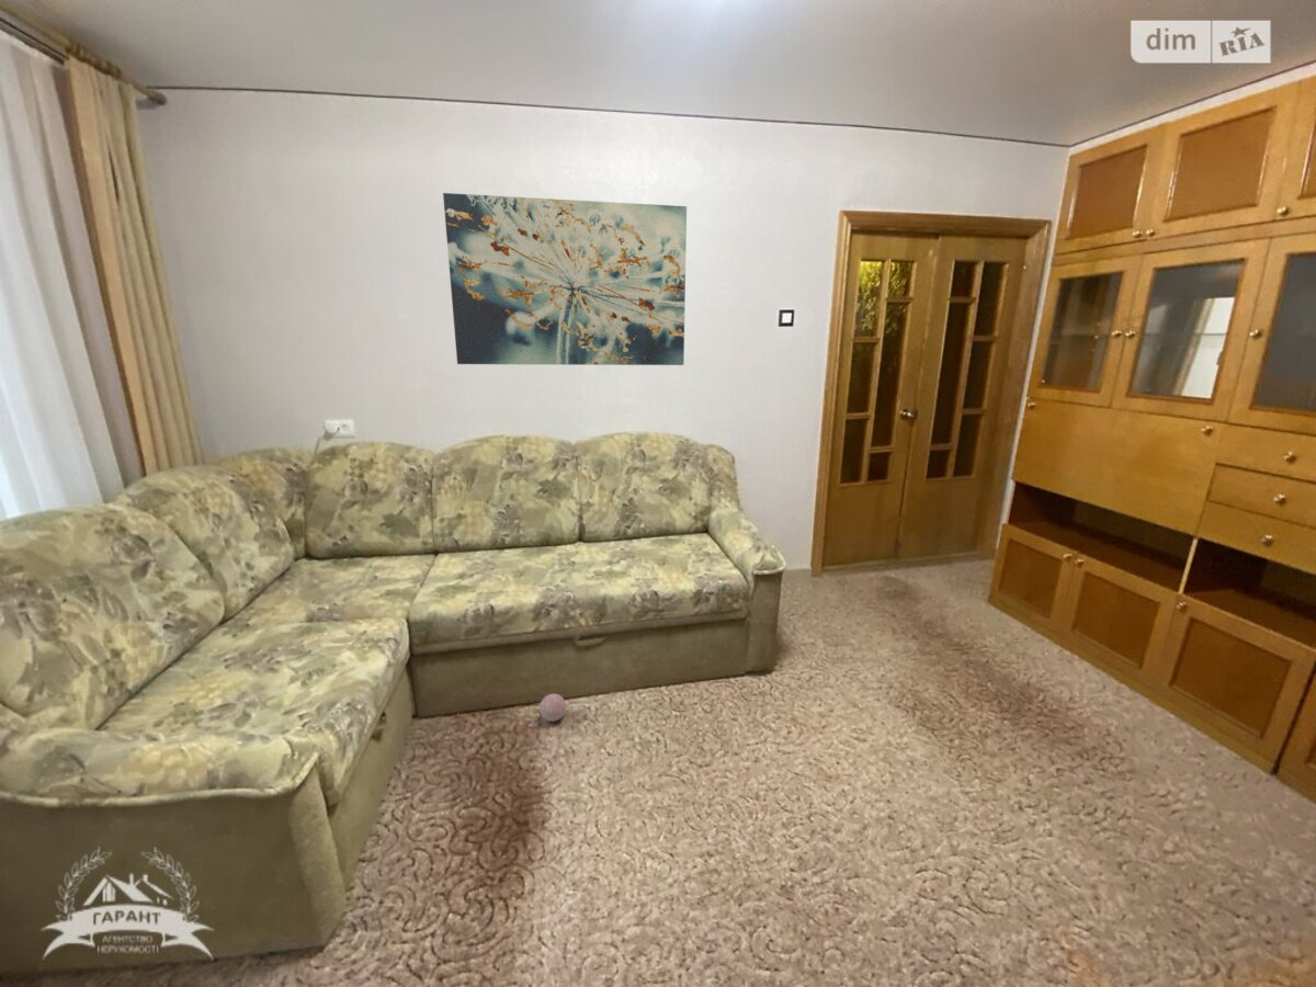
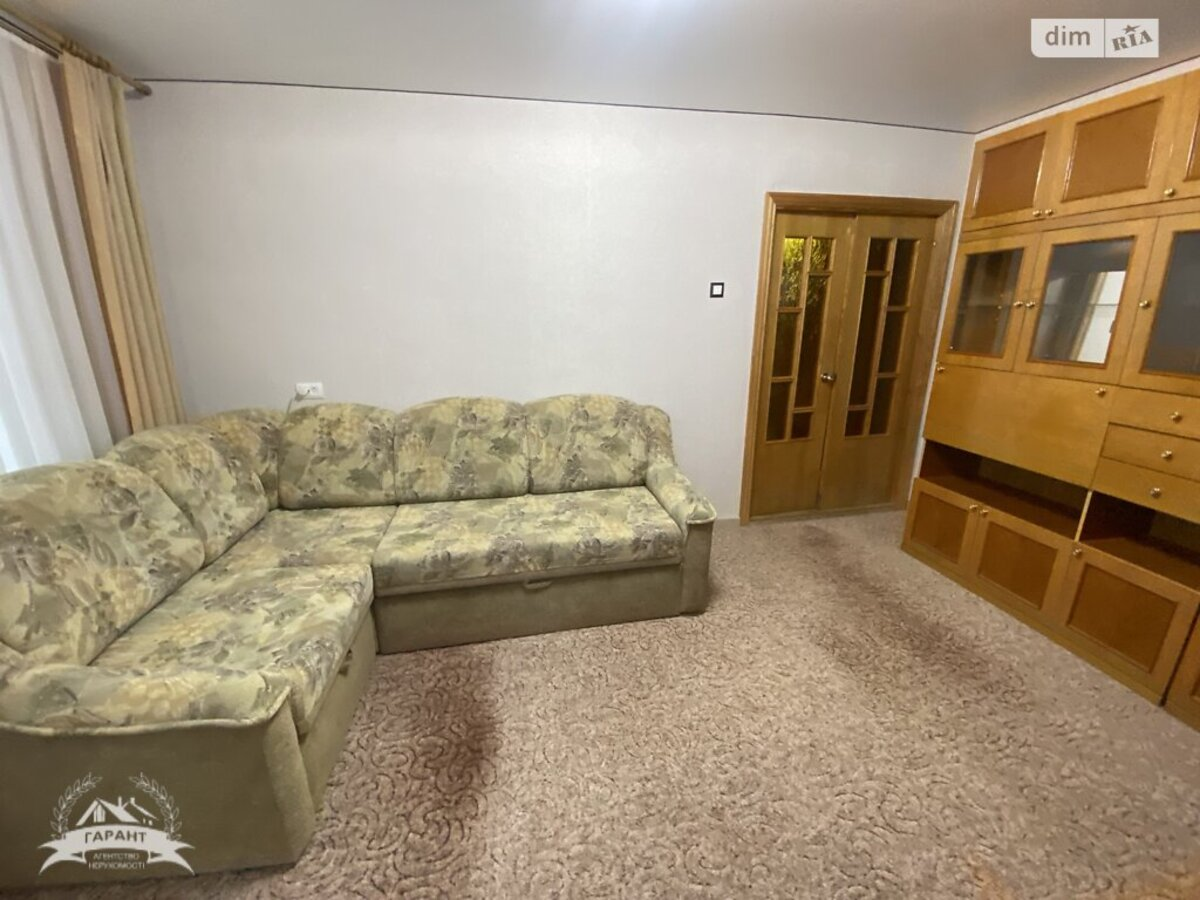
- decorative ball [538,693,567,723]
- wall art [442,192,688,366]
